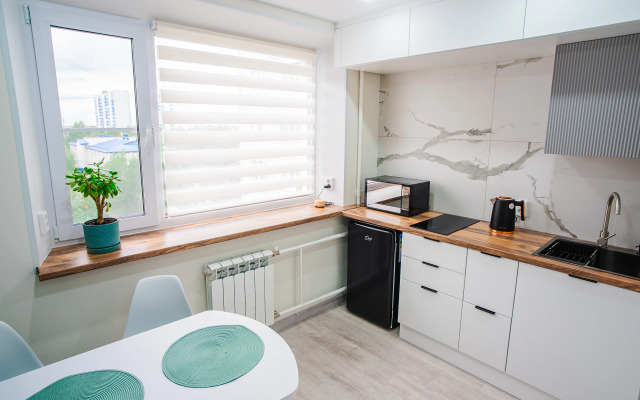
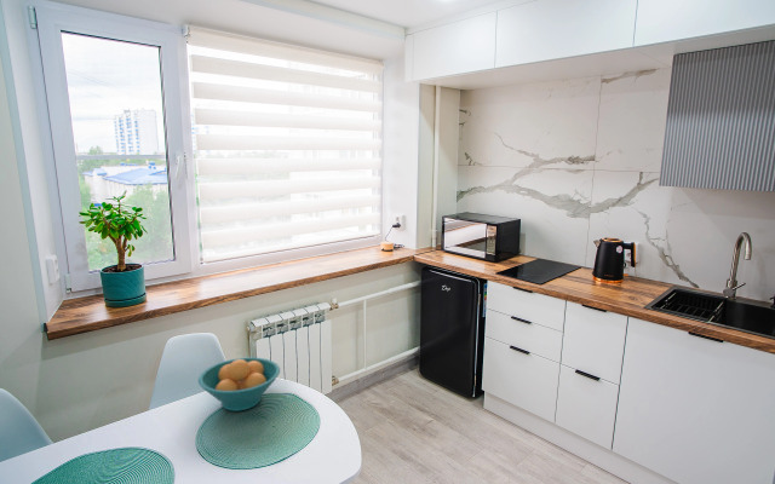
+ fruit bowl [197,357,281,413]
